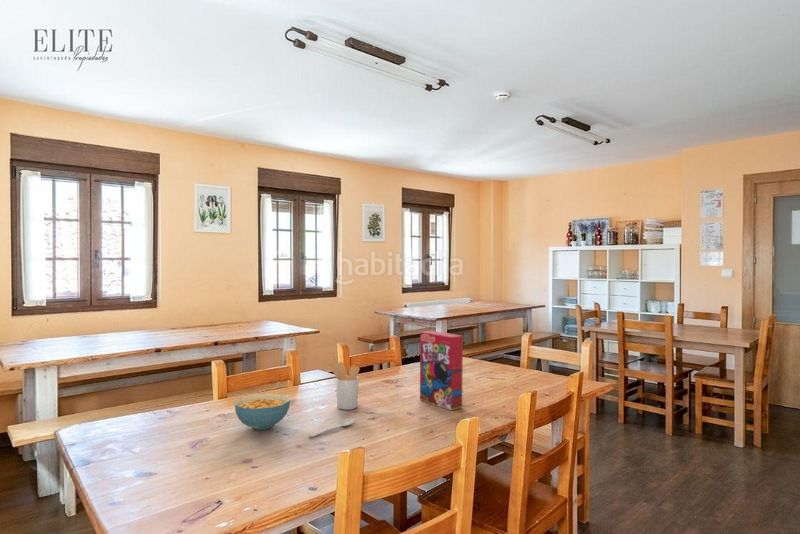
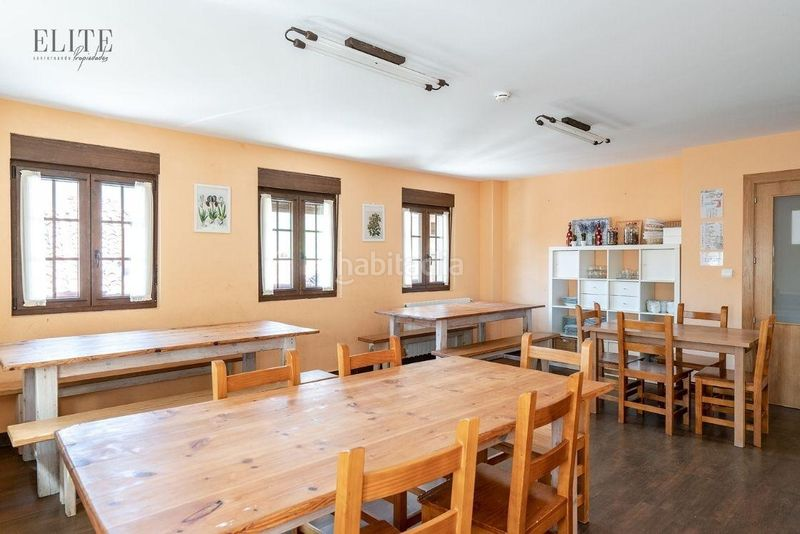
- spoon [308,417,356,438]
- utensil holder [327,361,361,411]
- cereal bowl [234,392,291,431]
- cereal box [419,330,464,411]
